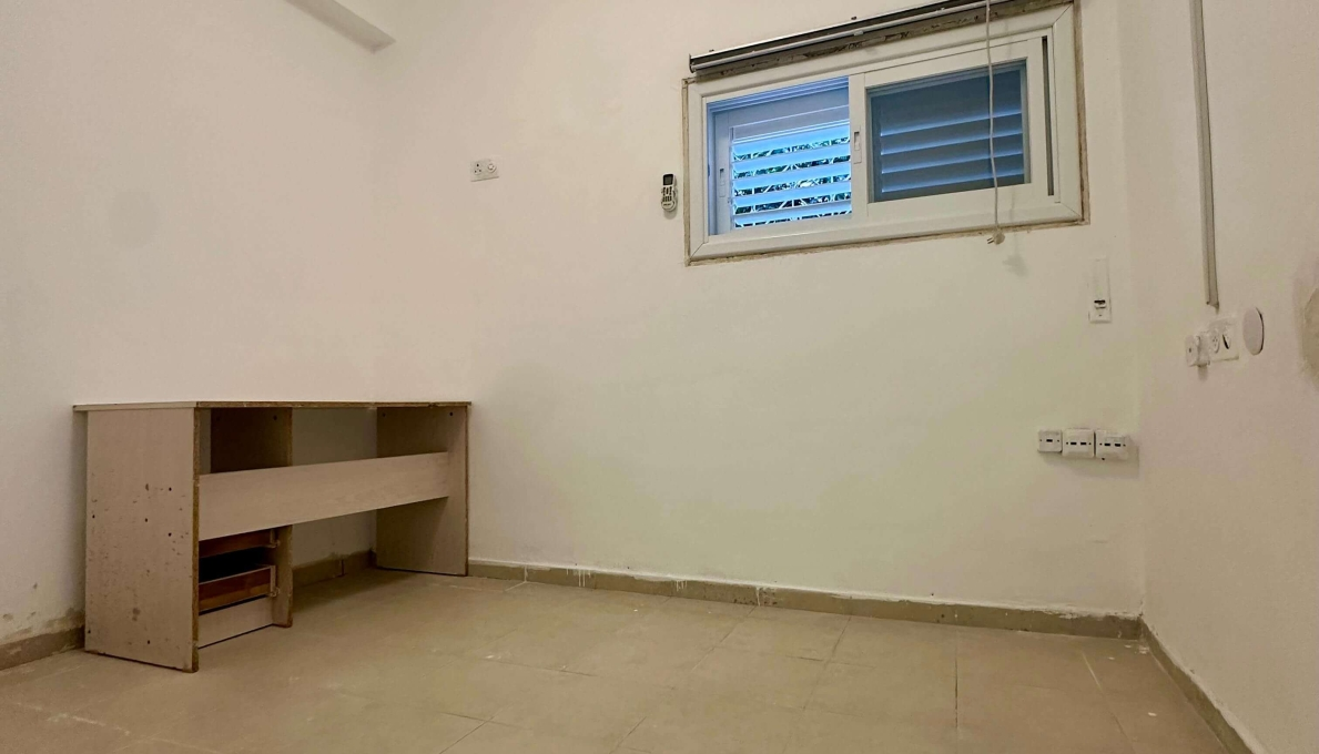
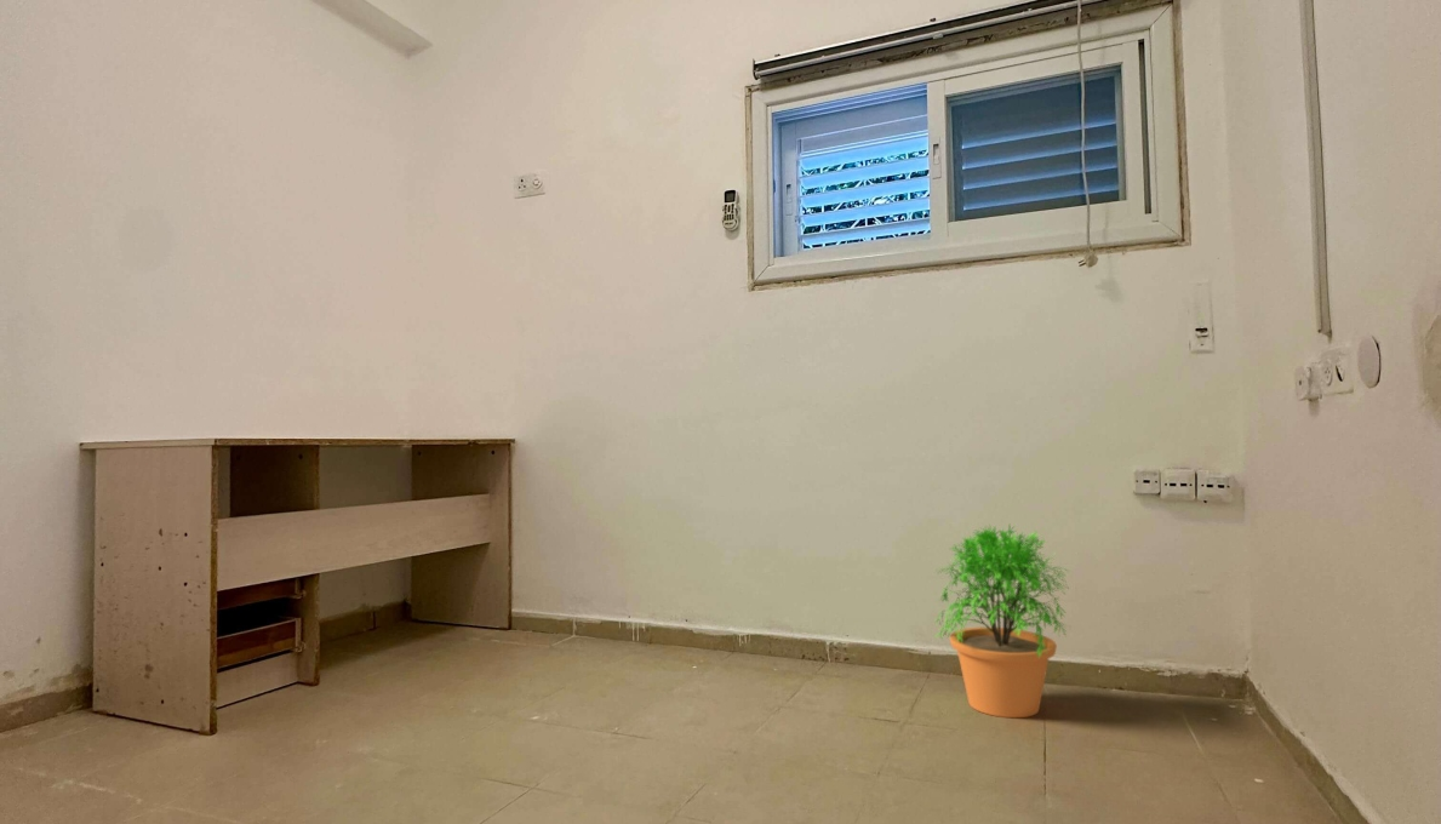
+ potted plant [933,523,1071,719]
